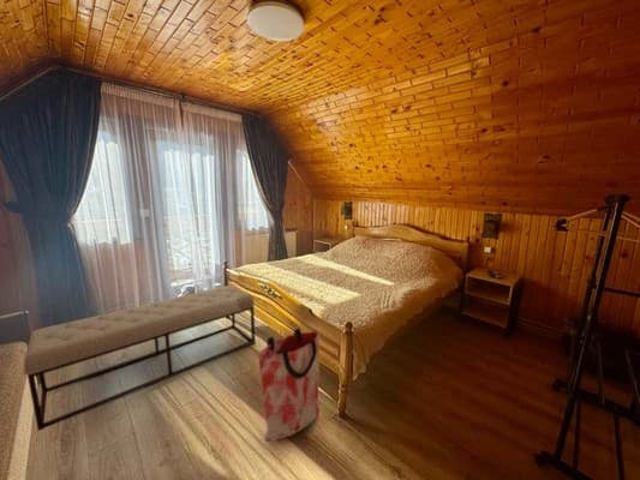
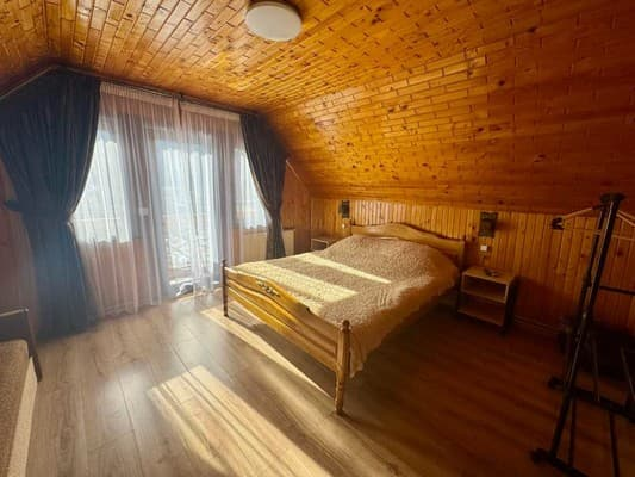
- bag [258,326,322,442]
- bench [23,283,257,432]
